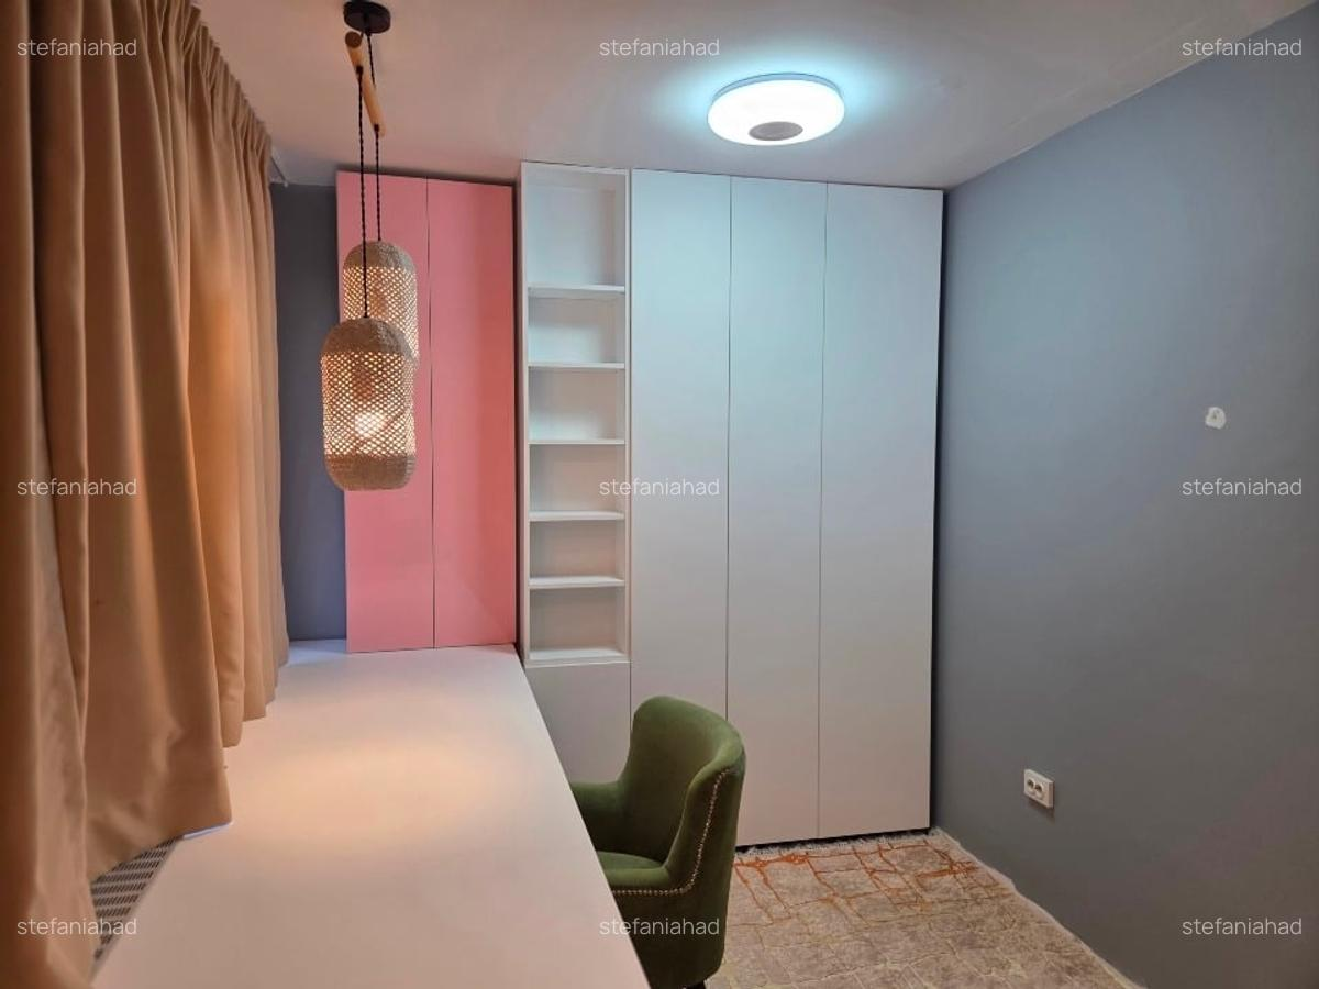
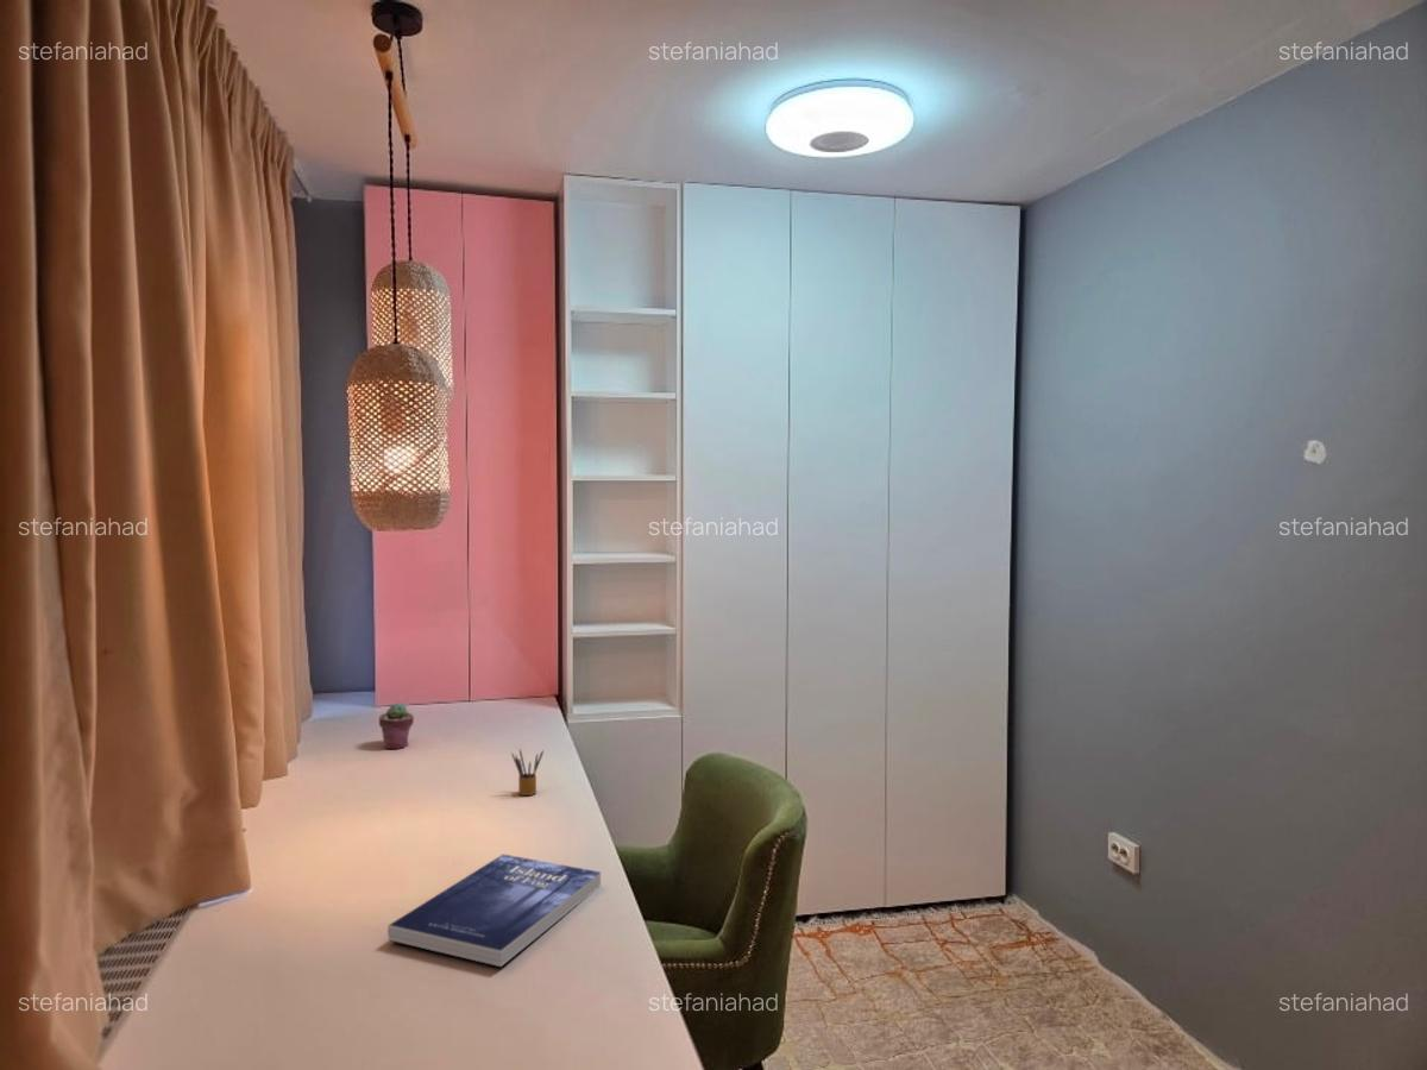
+ book [386,854,602,968]
+ potted succulent [378,701,415,750]
+ pencil box [510,748,545,797]
